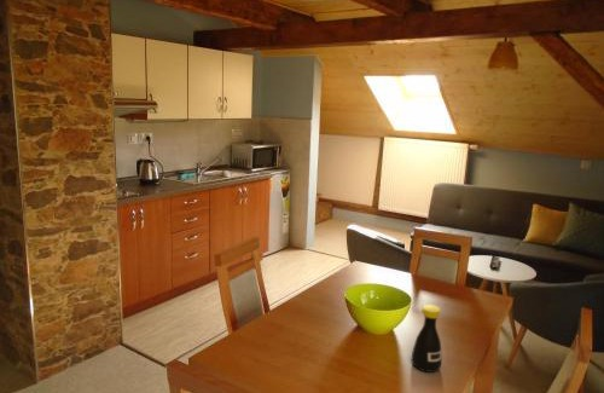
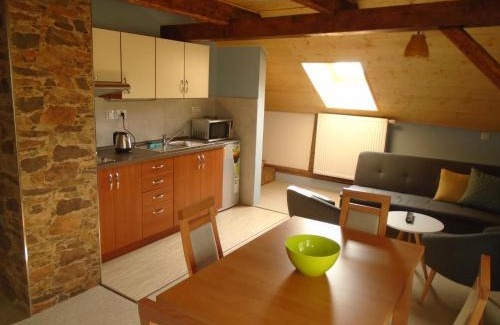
- bottle [411,304,443,374]
